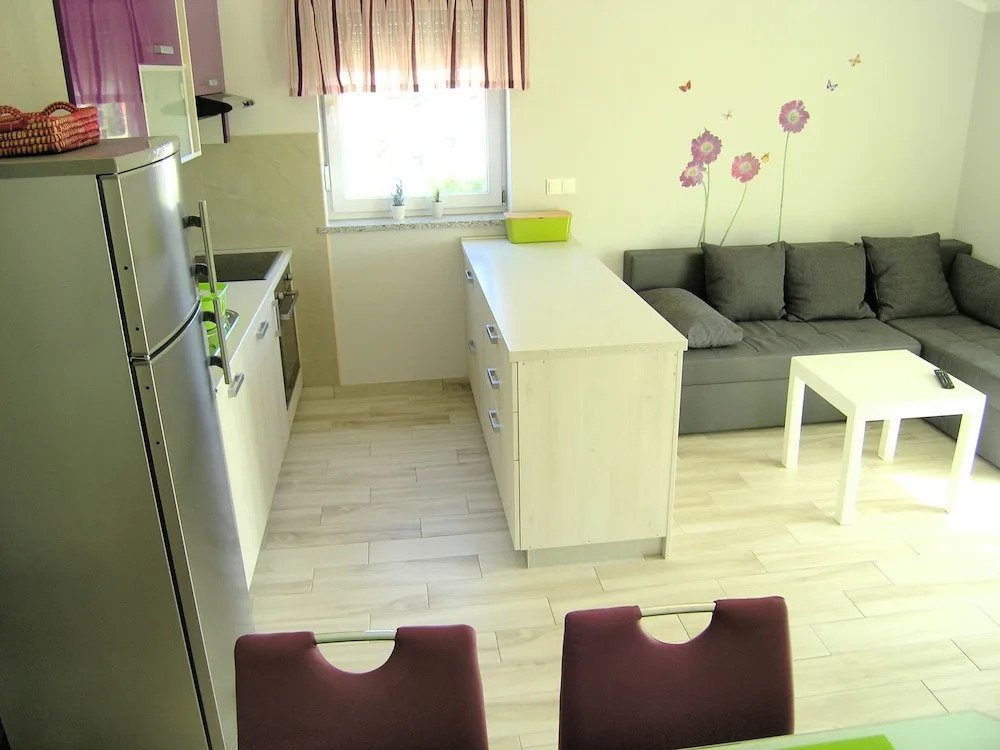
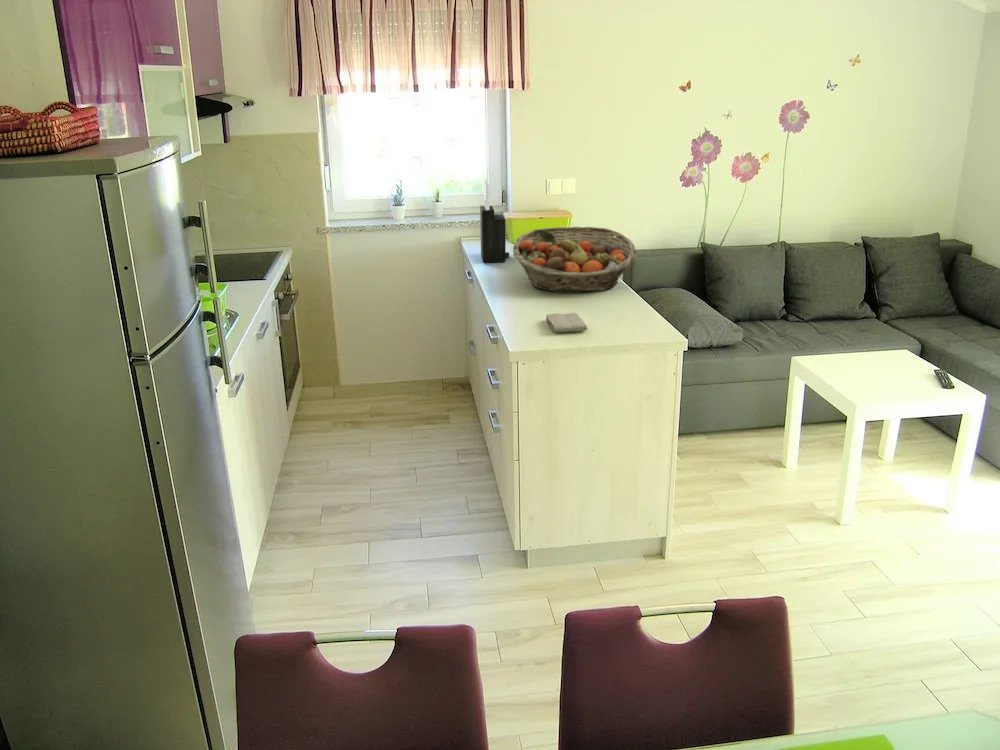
+ washcloth [545,312,588,333]
+ knife block [479,179,510,263]
+ fruit basket [512,226,637,292]
